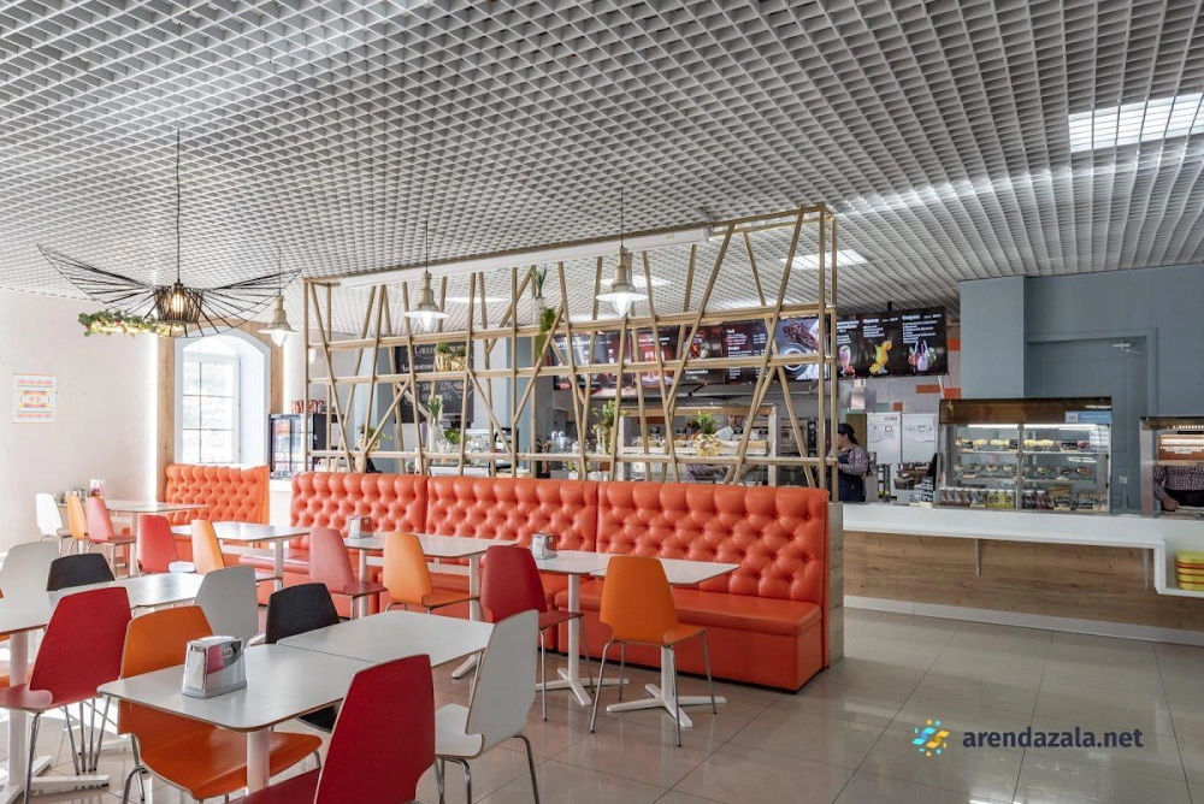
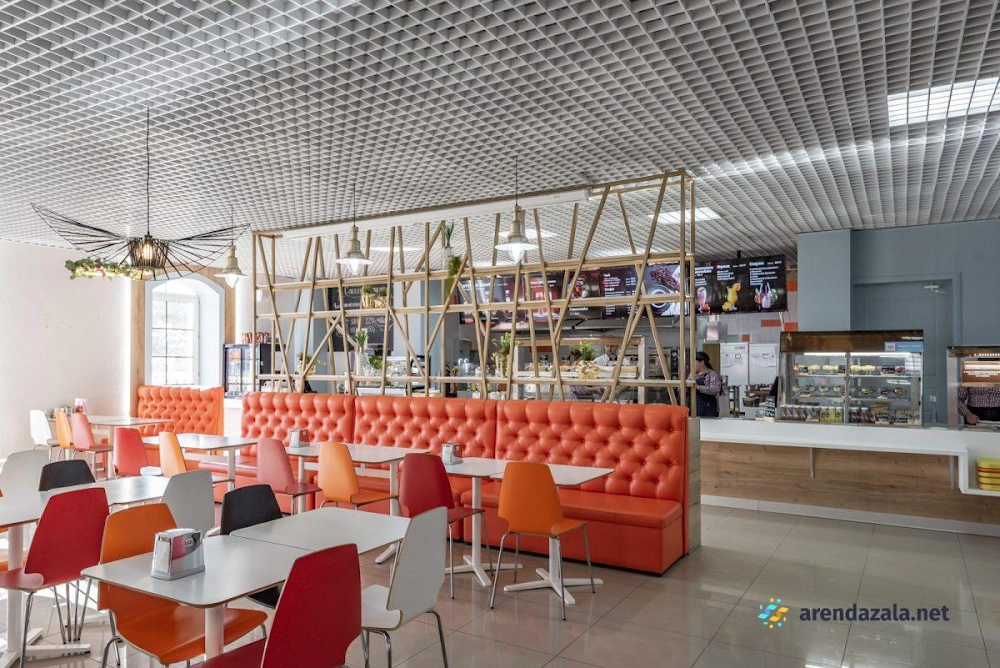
- wall art [12,372,57,425]
